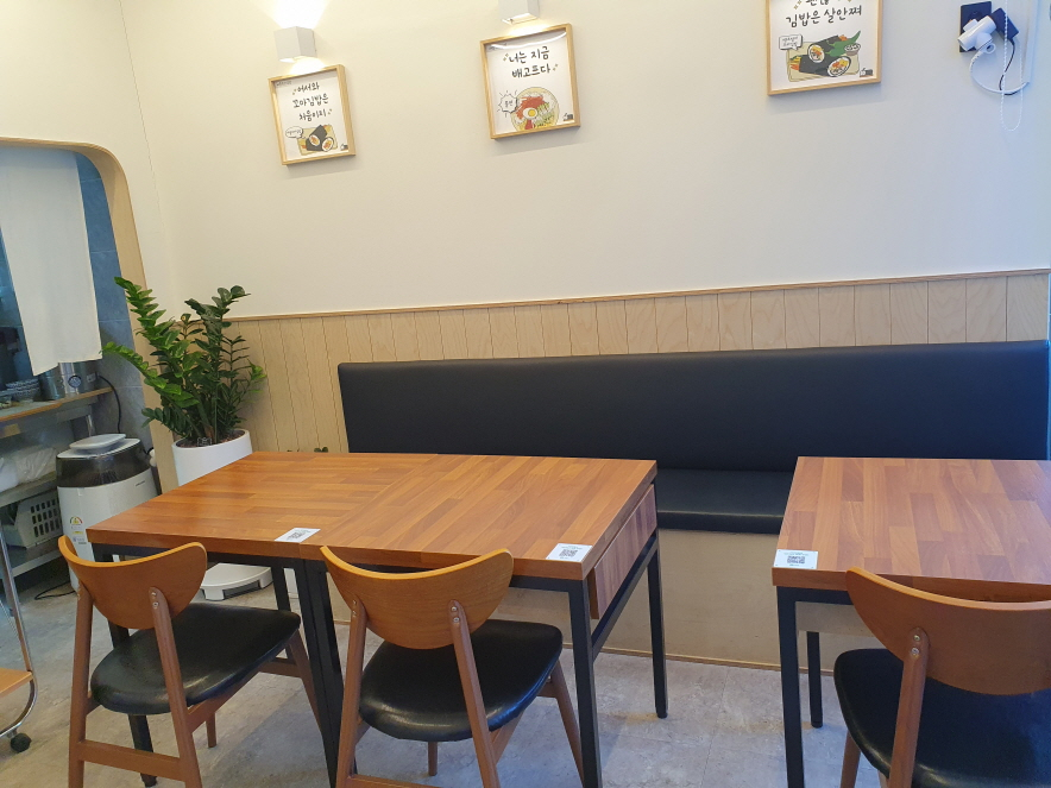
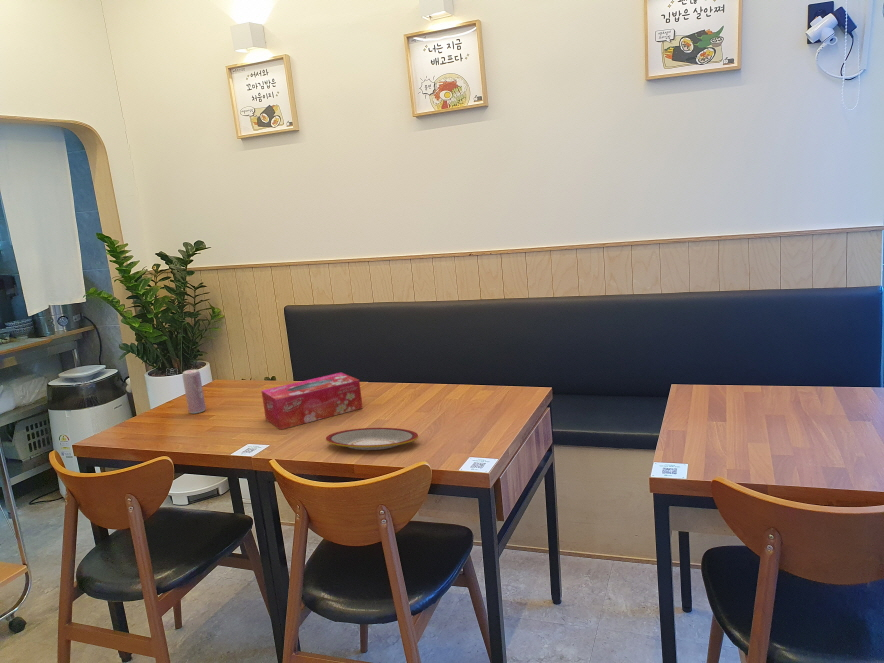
+ beverage can [182,368,207,414]
+ tissue box [261,372,364,431]
+ plate [325,427,419,451]
